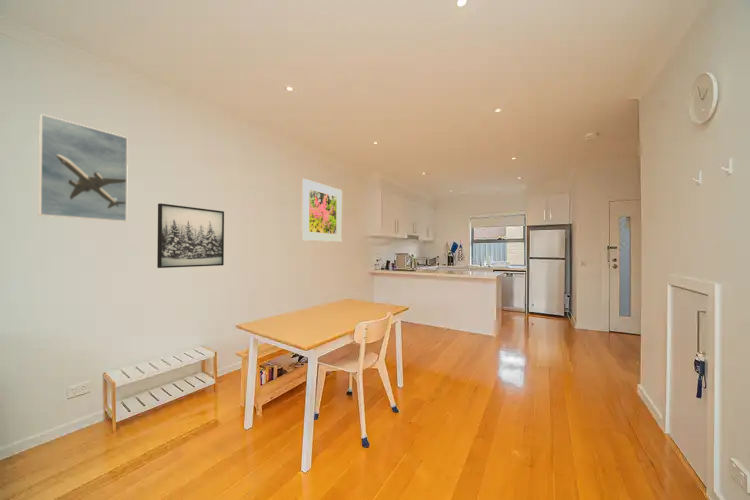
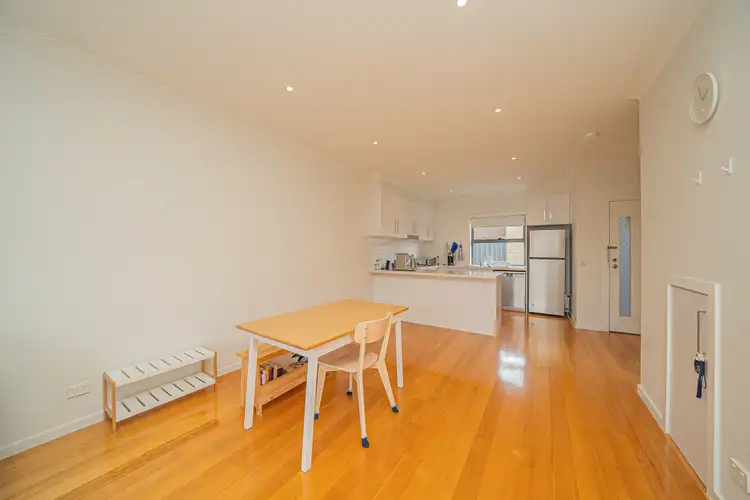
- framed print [38,113,129,223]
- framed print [300,178,343,243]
- wall art [156,202,225,269]
